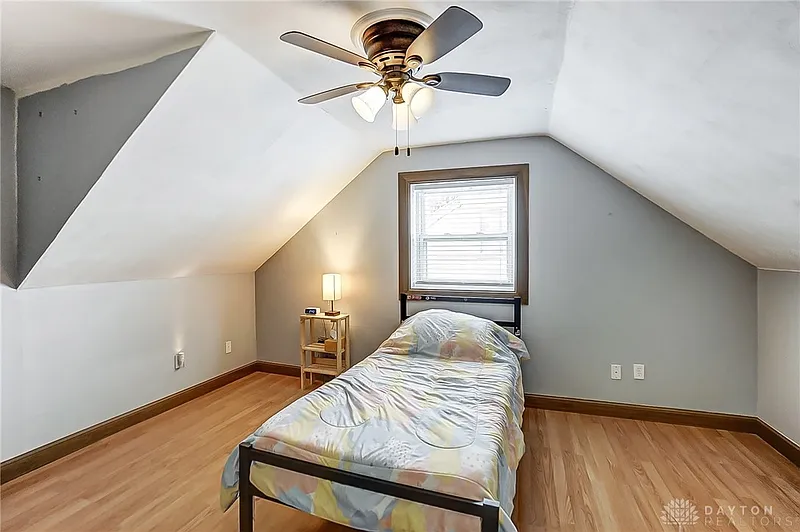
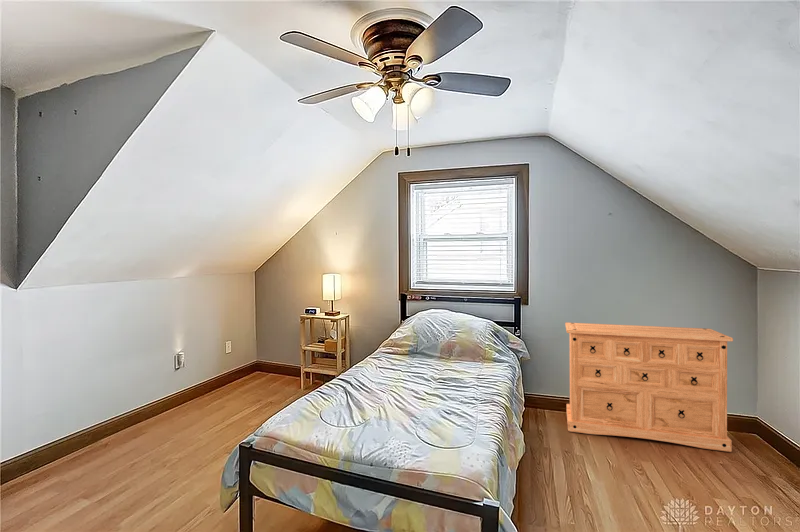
+ dresser [564,321,734,453]
